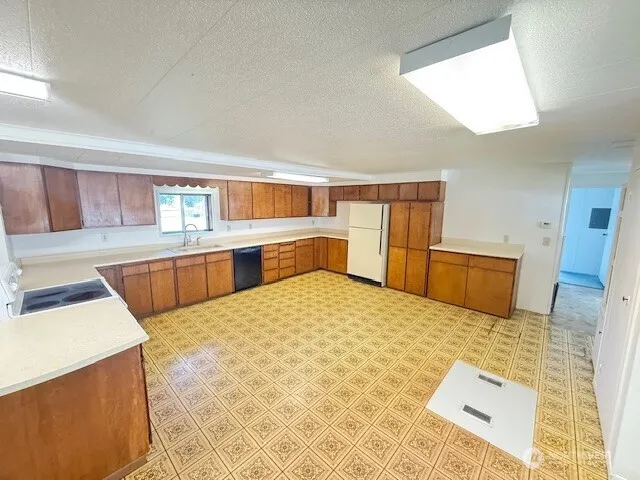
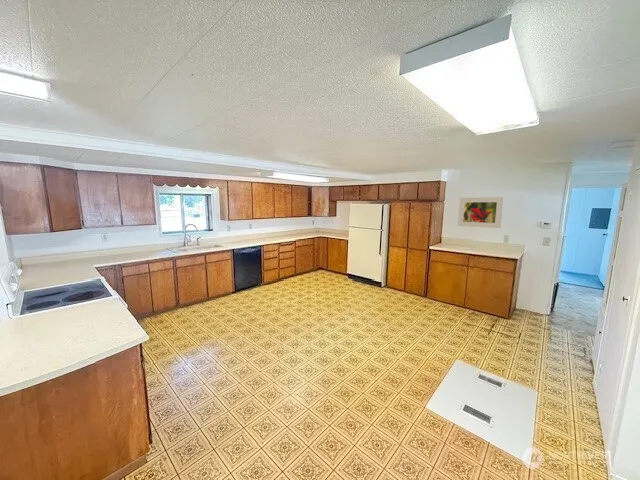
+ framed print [457,196,504,229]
